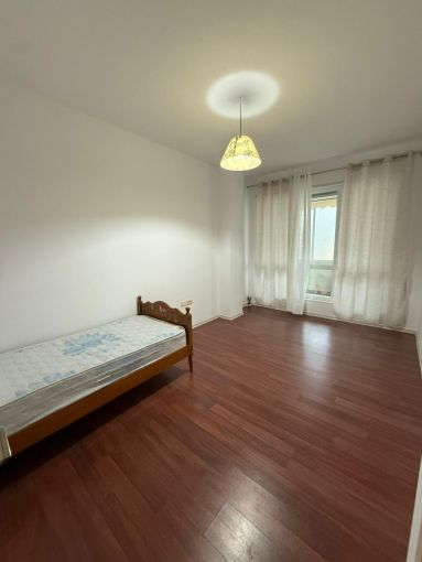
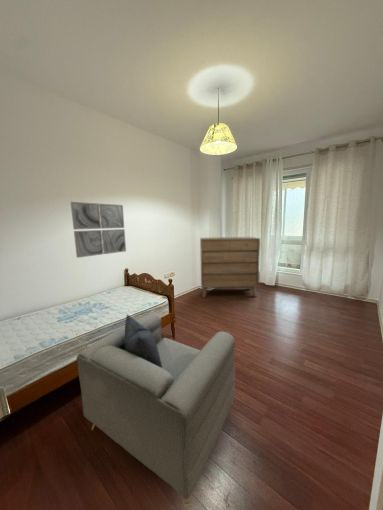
+ armchair [76,312,236,507]
+ dresser [199,236,261,298]
+ wall art [70,201,127,259]
